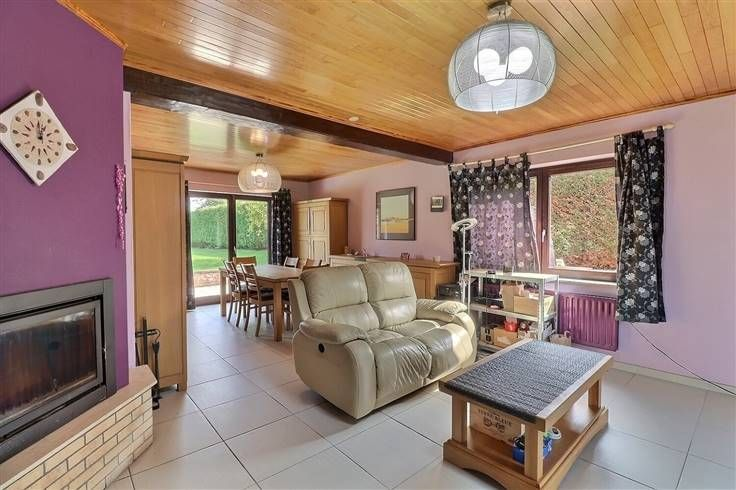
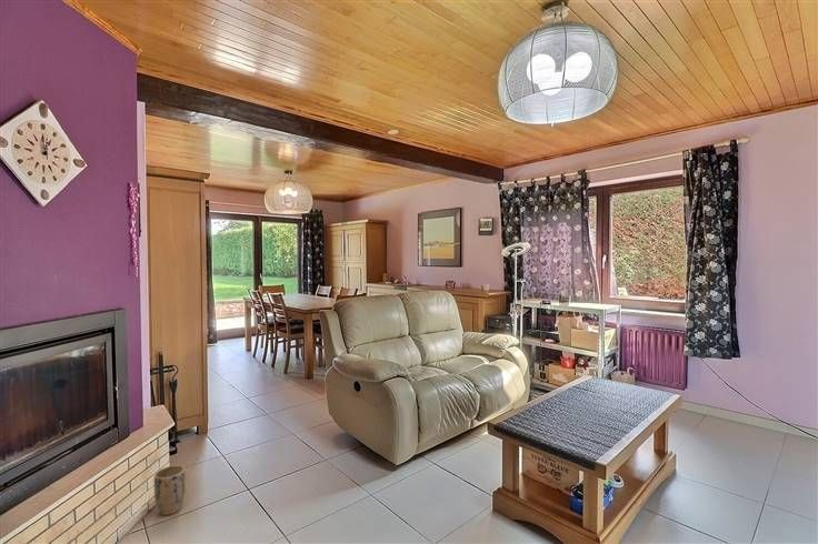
+ plant pot [153,464,187,516]
